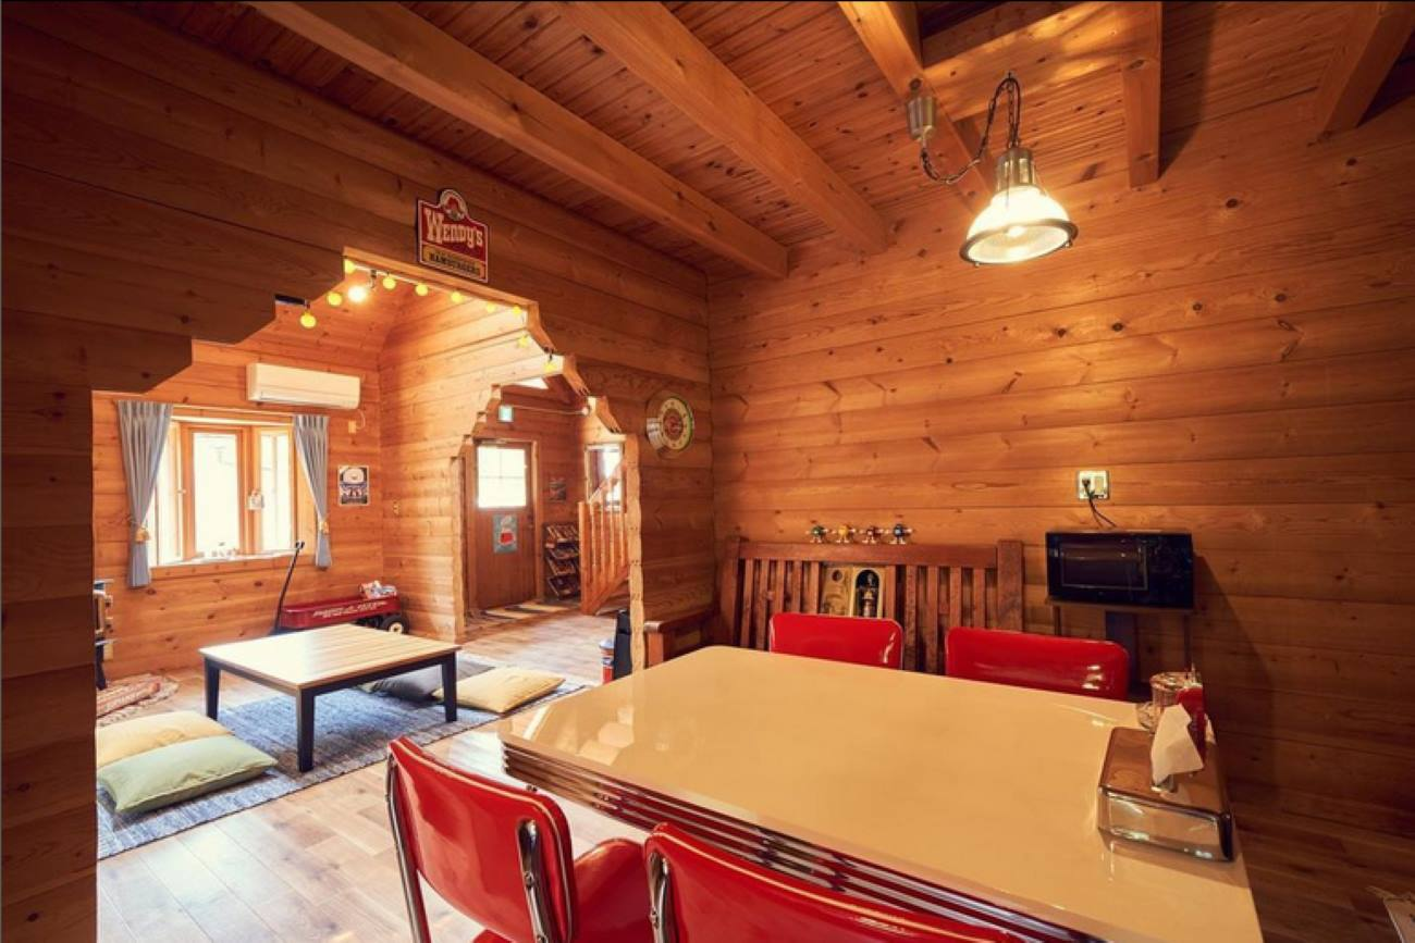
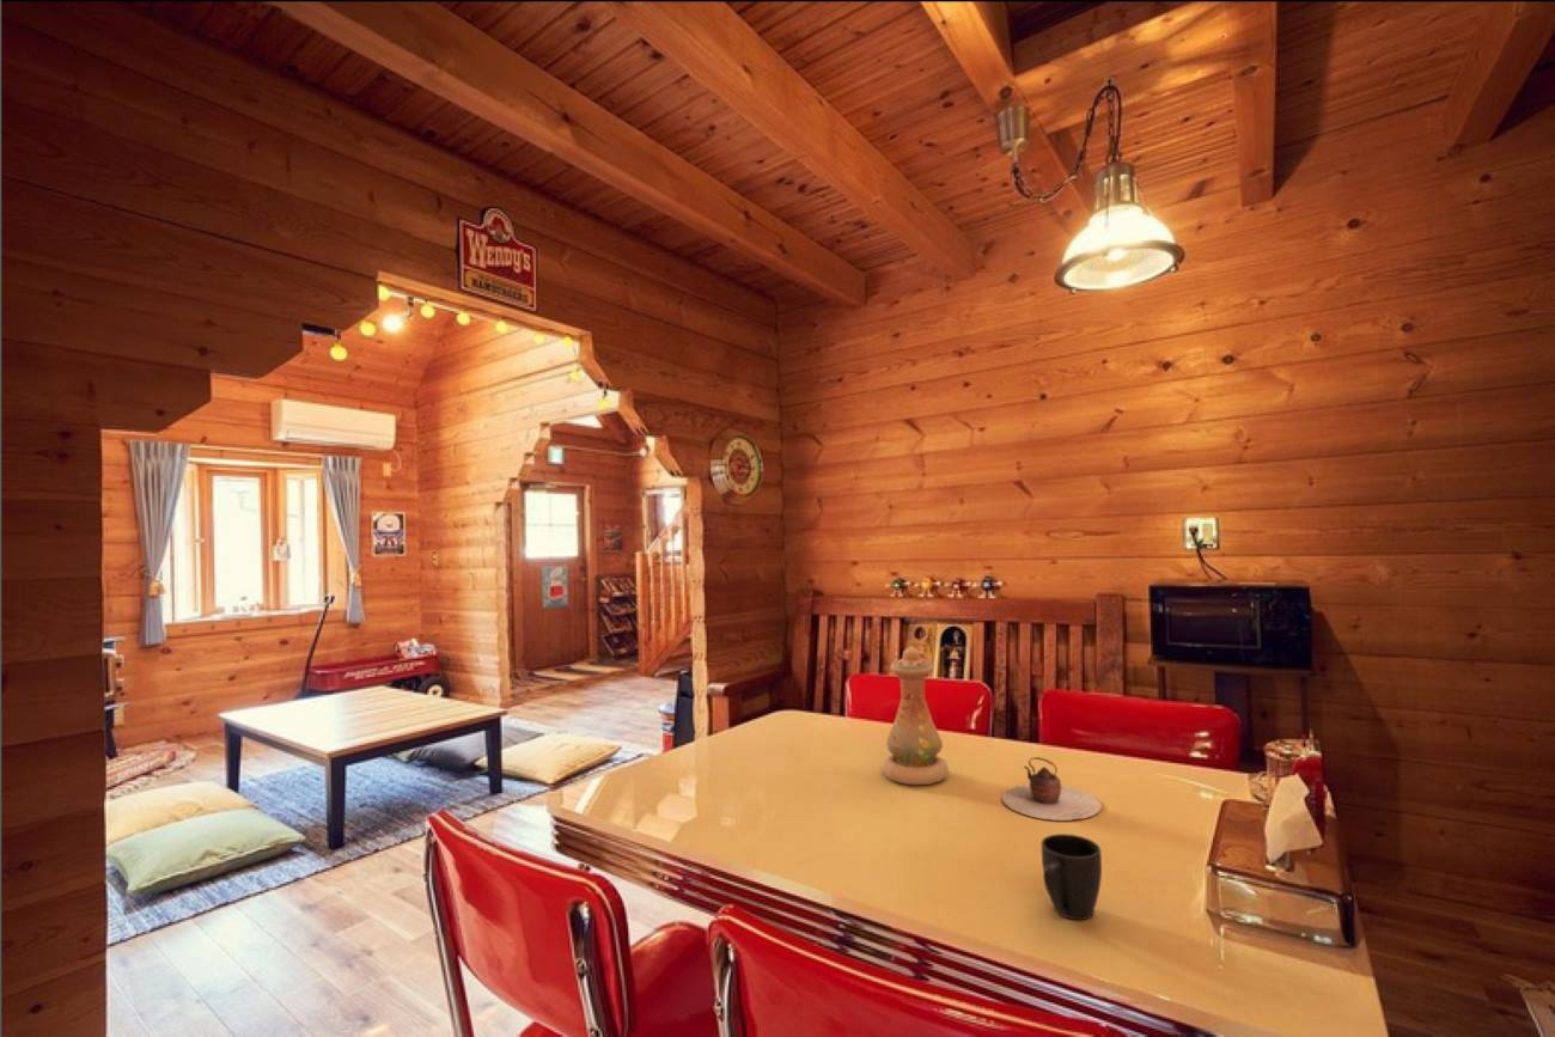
+ mug [1039,832,1103,921]
+ teapot [1001,756,1103,822]
+ vase [882,645,950,786]
